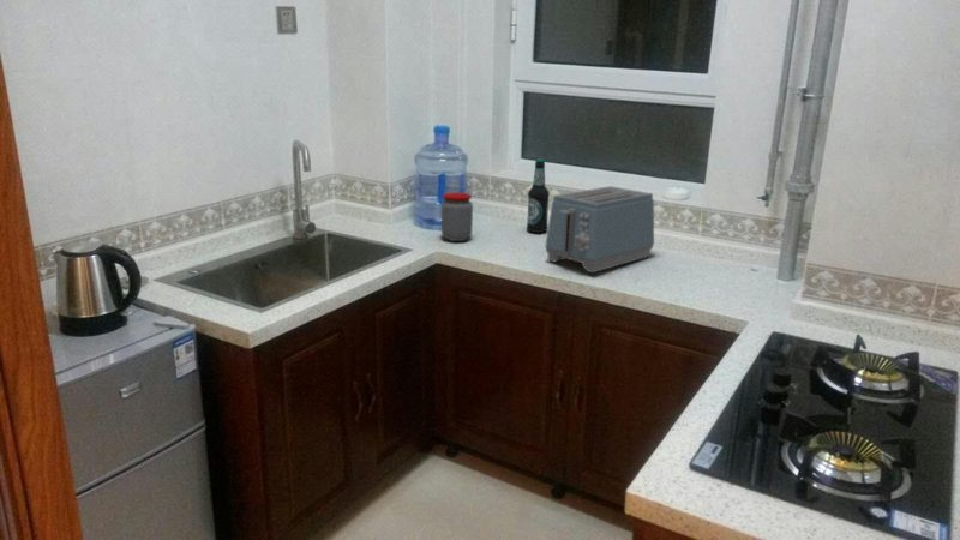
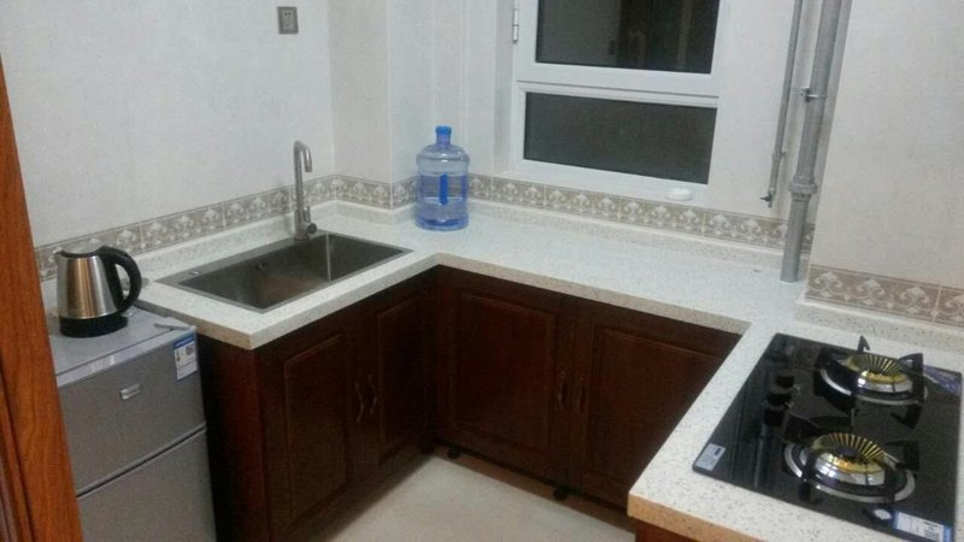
- bottle [526,157,551,234]
- jar [440,191,474,242]
- toaster [544,185,655,274]
